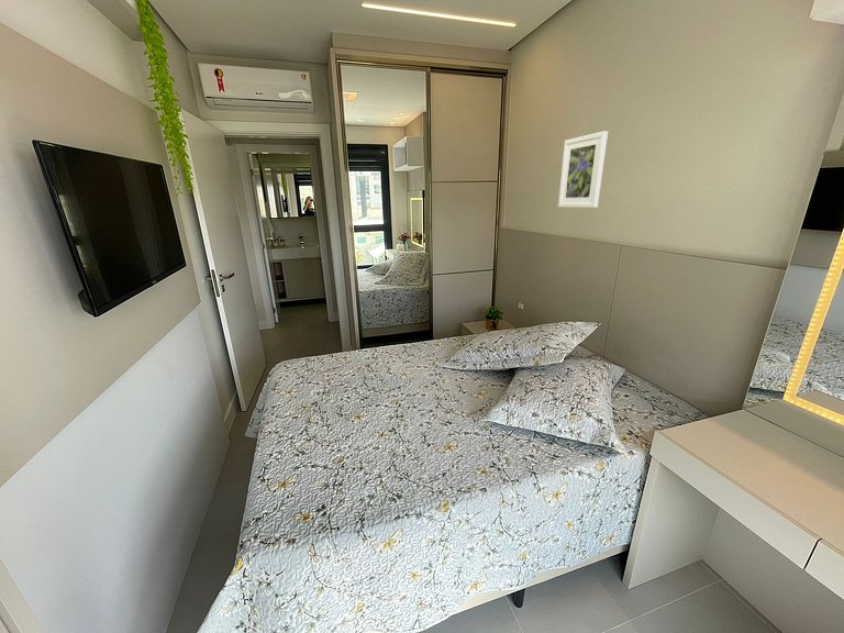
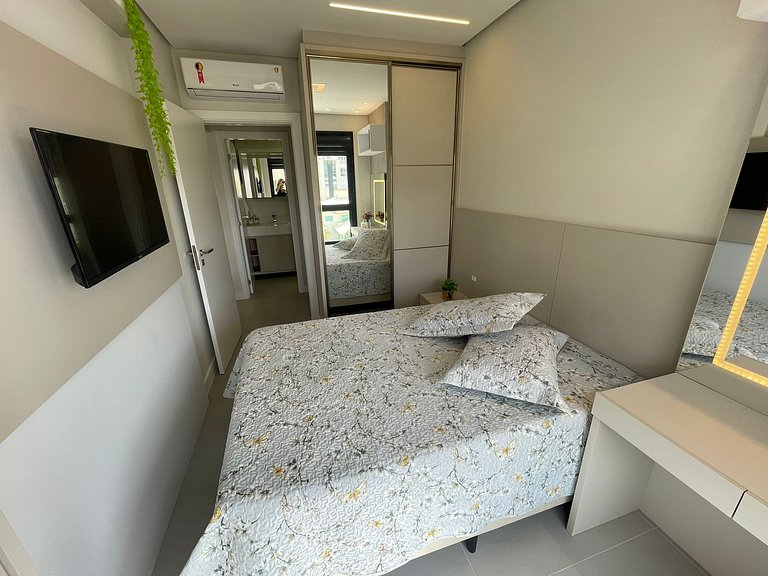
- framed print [557,130,609,209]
